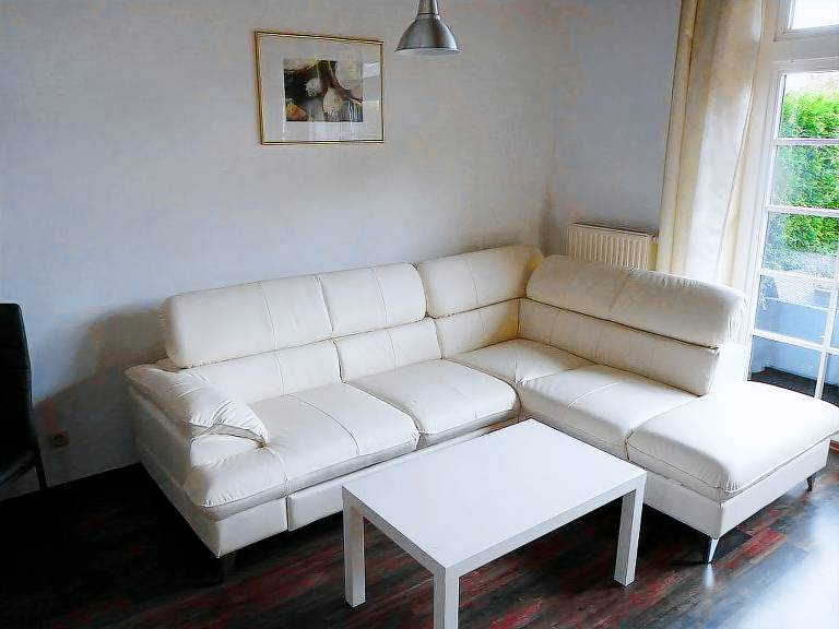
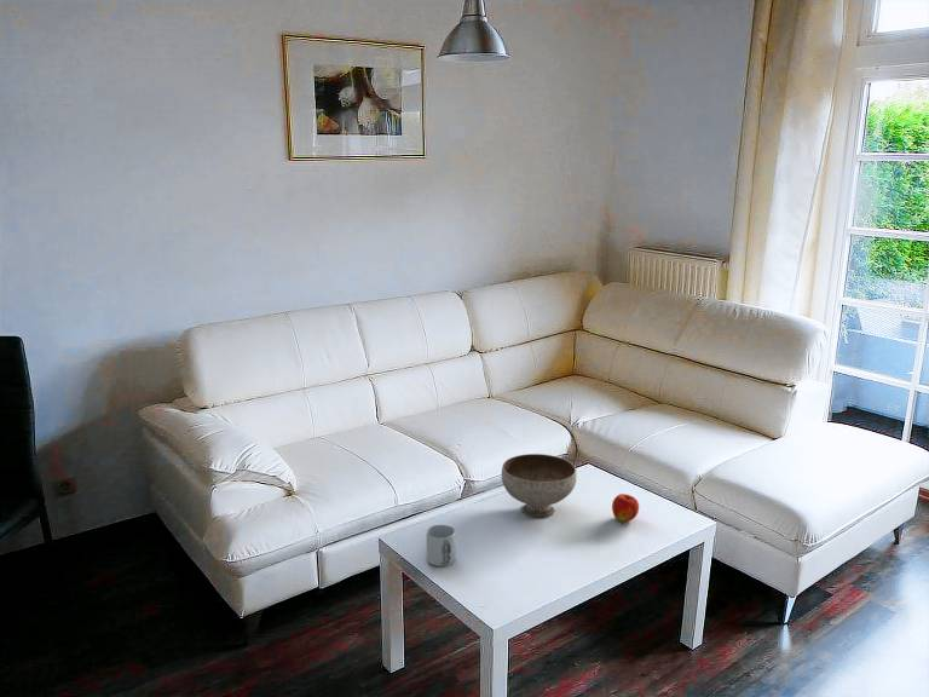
+ bowl [501,453,578,518]
+ apple [611,492,640,523]
+ mug [425,524,457,568]
